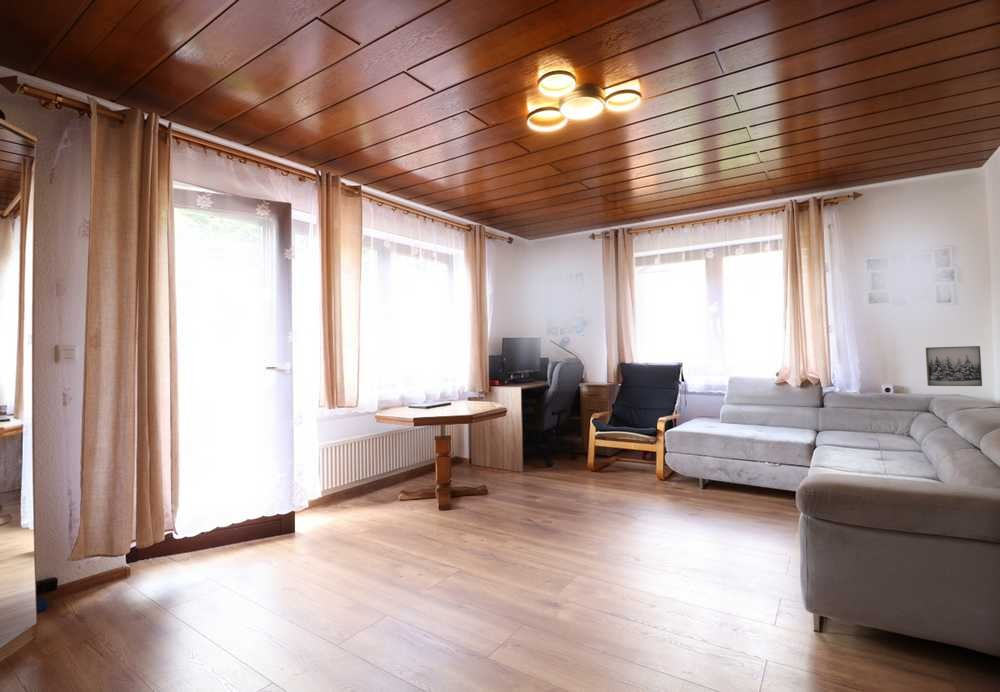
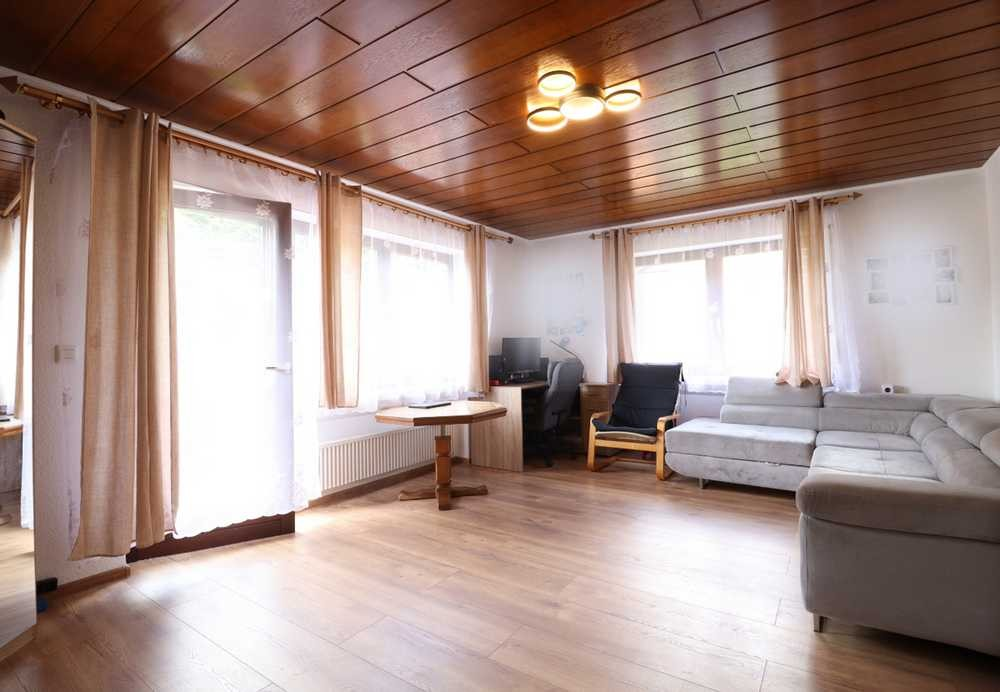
- wall art [925,345,983,387]
